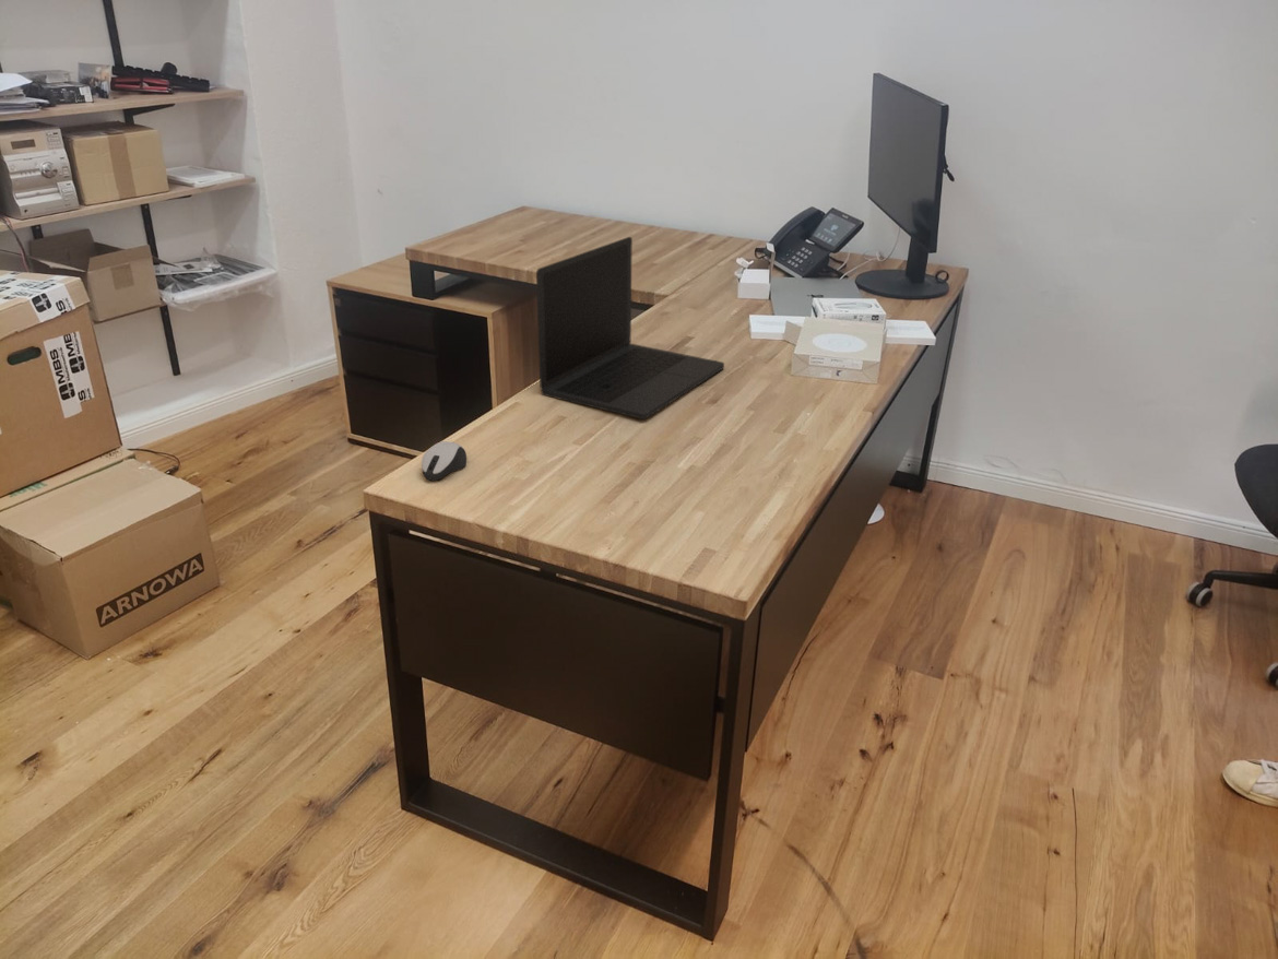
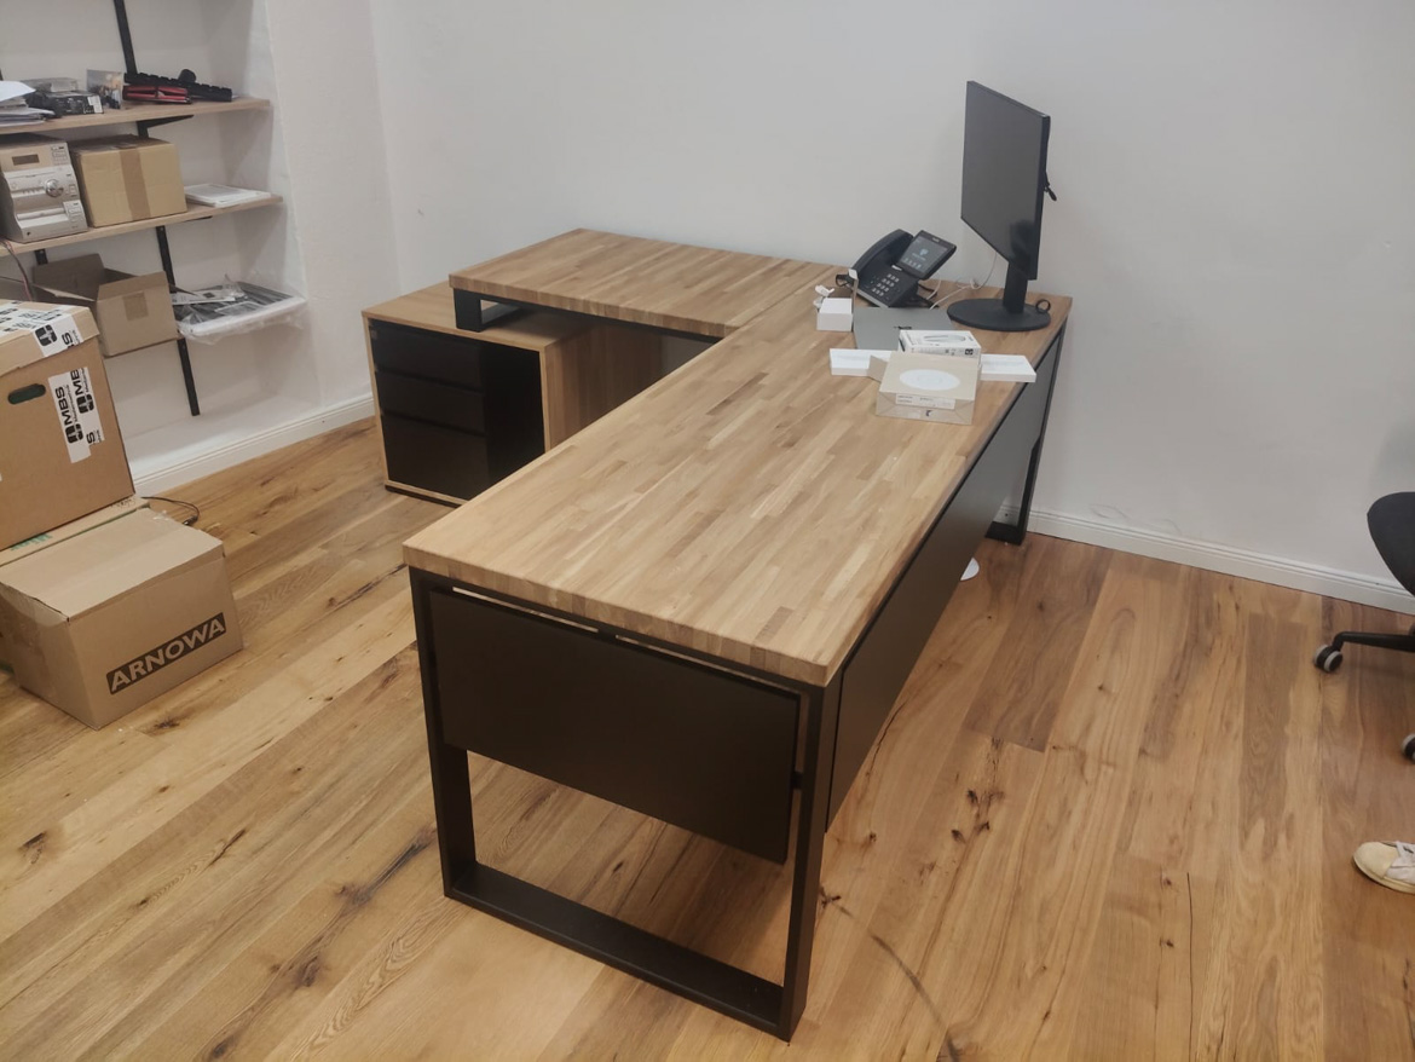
- laptop [535,236,725,421]
- computer mouse [421,440,468,482]
